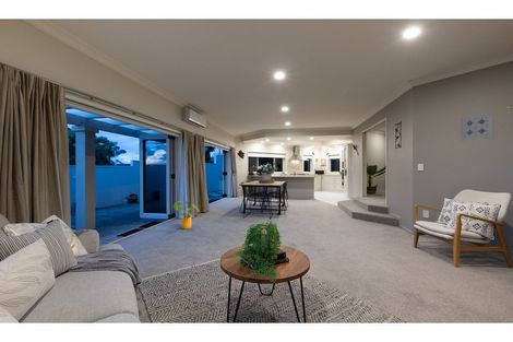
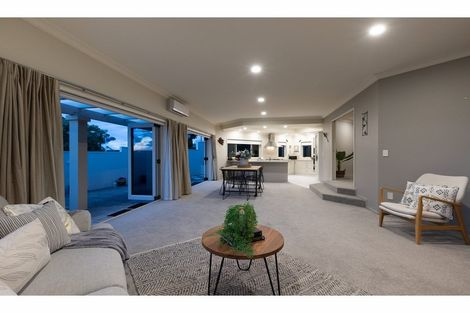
- house plant [171,200,201,229]
- wall art [458,110,494,142]
